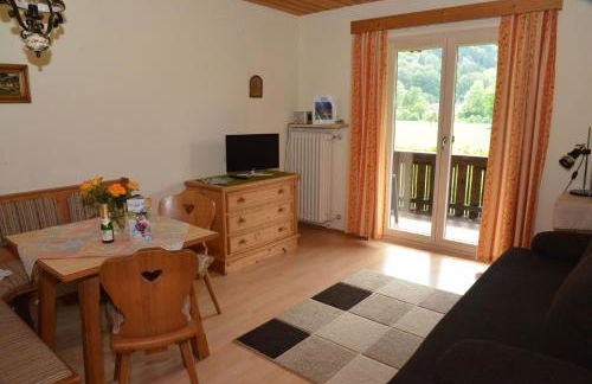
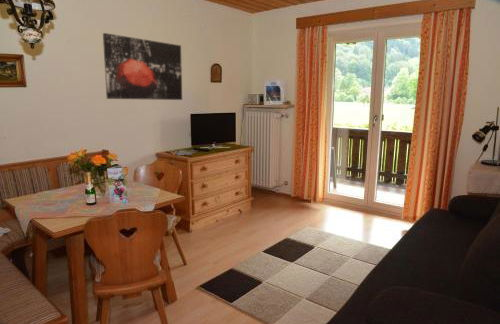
+ wall art [102,32,183,101]
